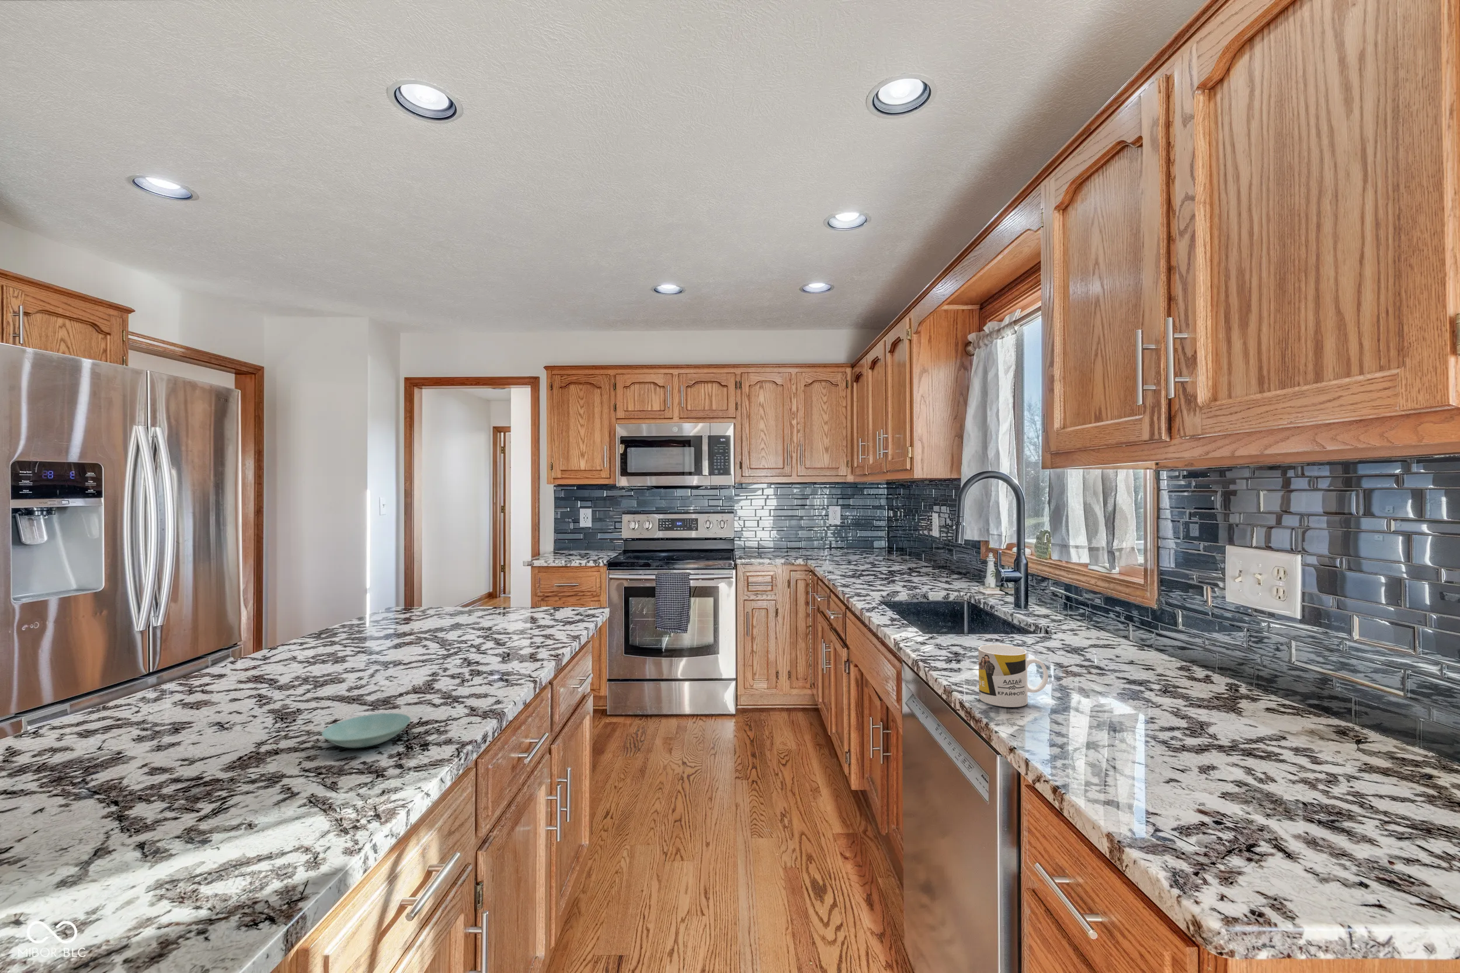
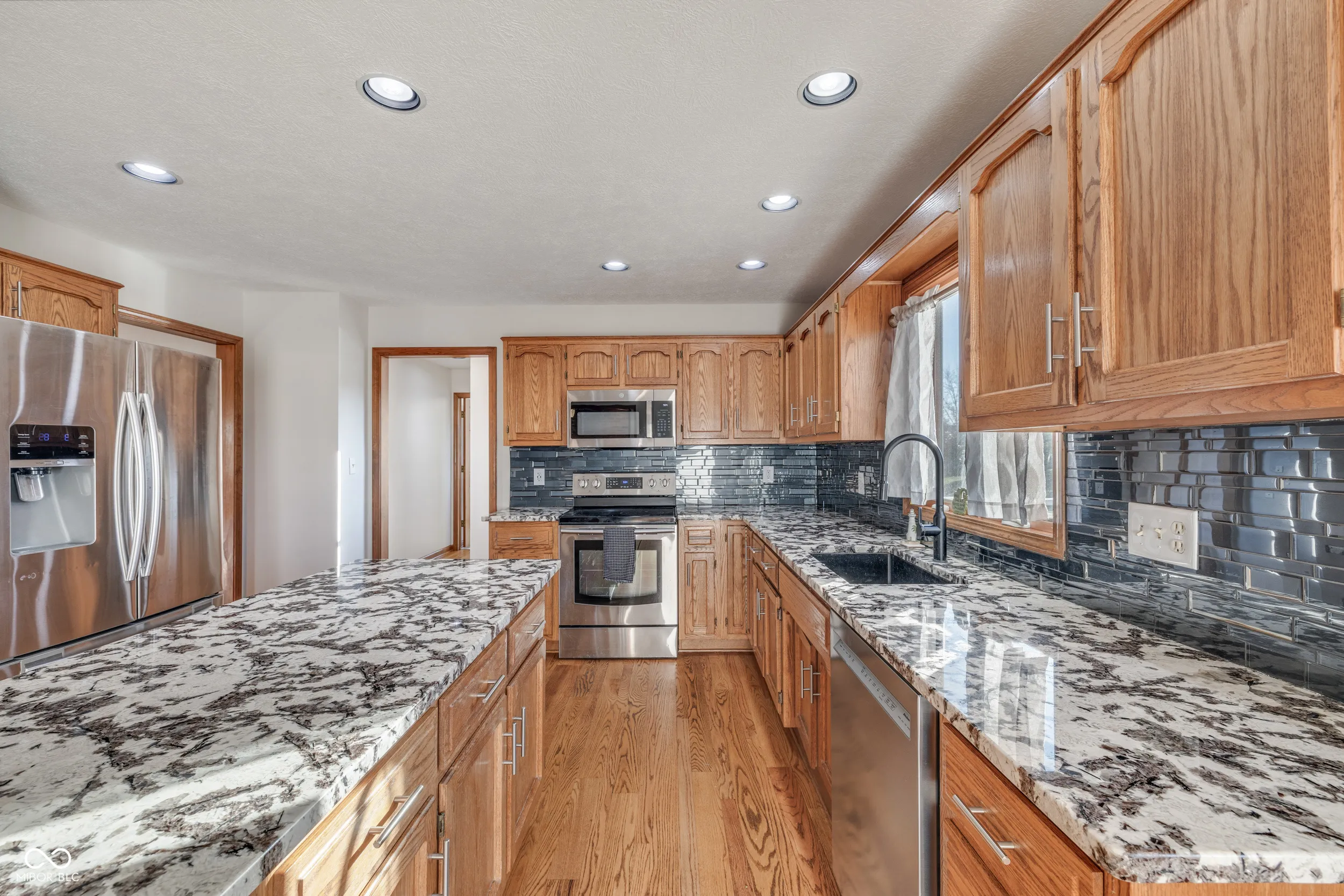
- mug [978,644,1049,708]
- saucer [320,712,412,749]
